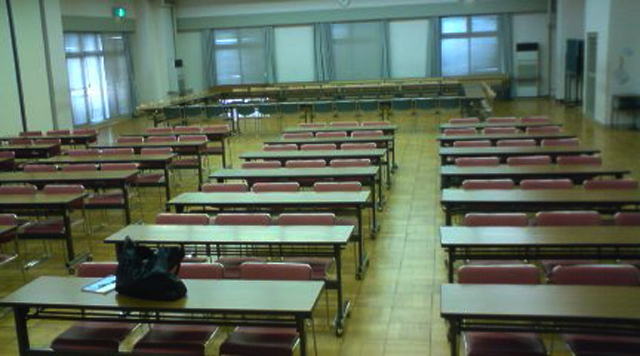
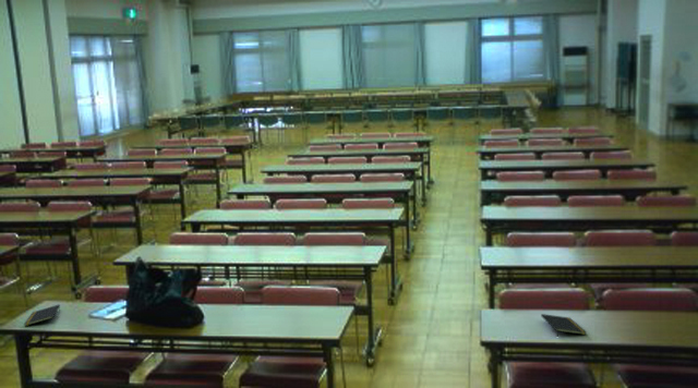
+ notepad [540,313,588,336]
+ notepad [24,303,61,327]
